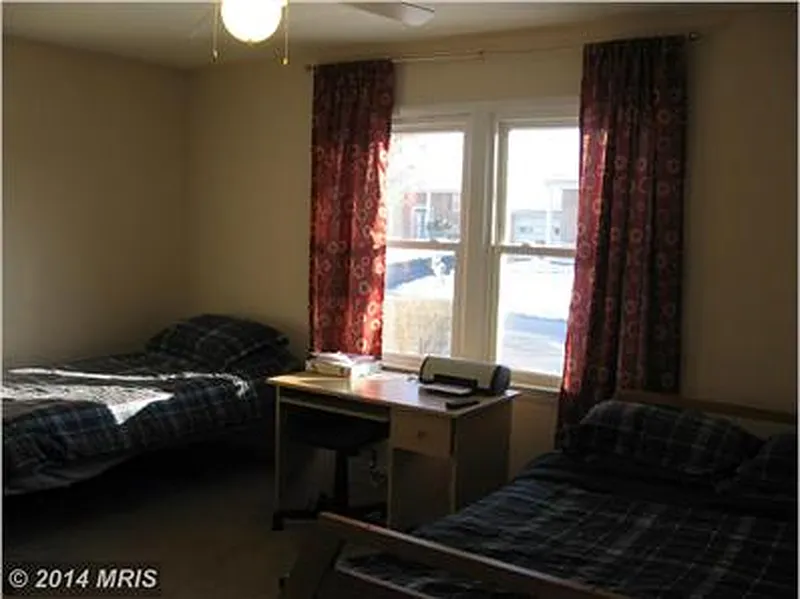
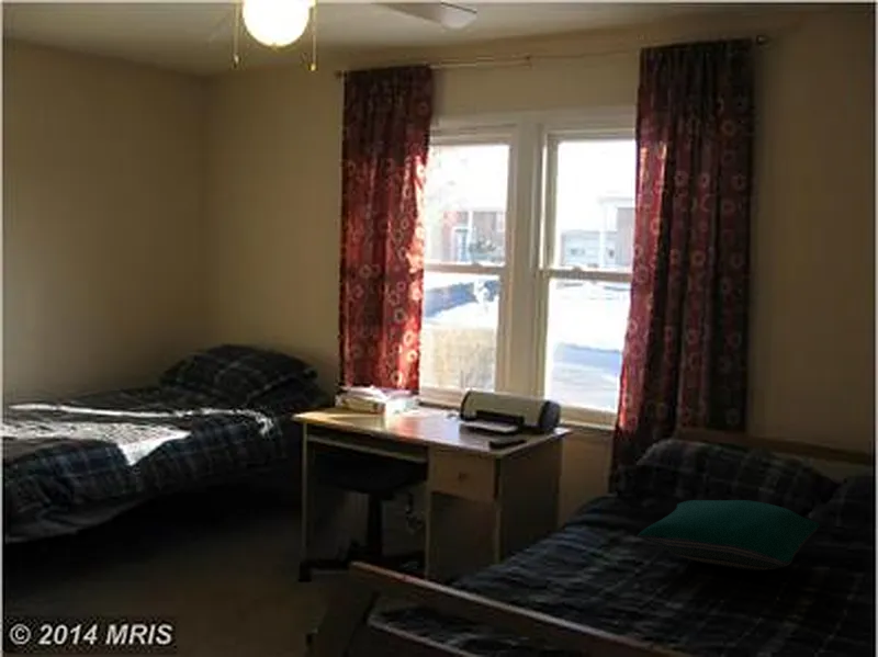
+ pillow [637,499,821,571]
